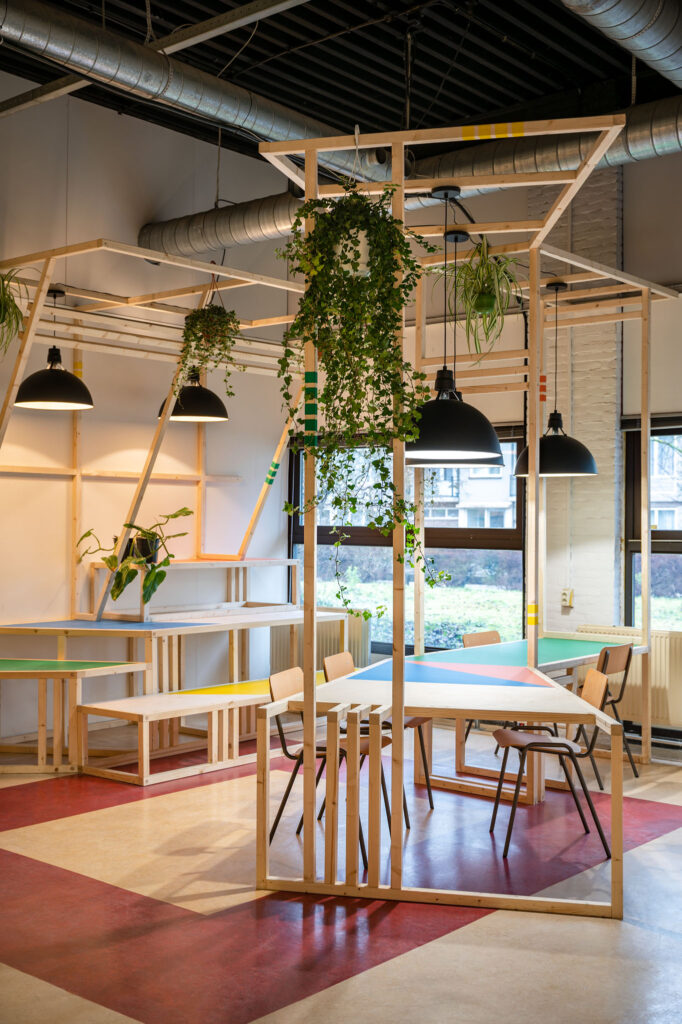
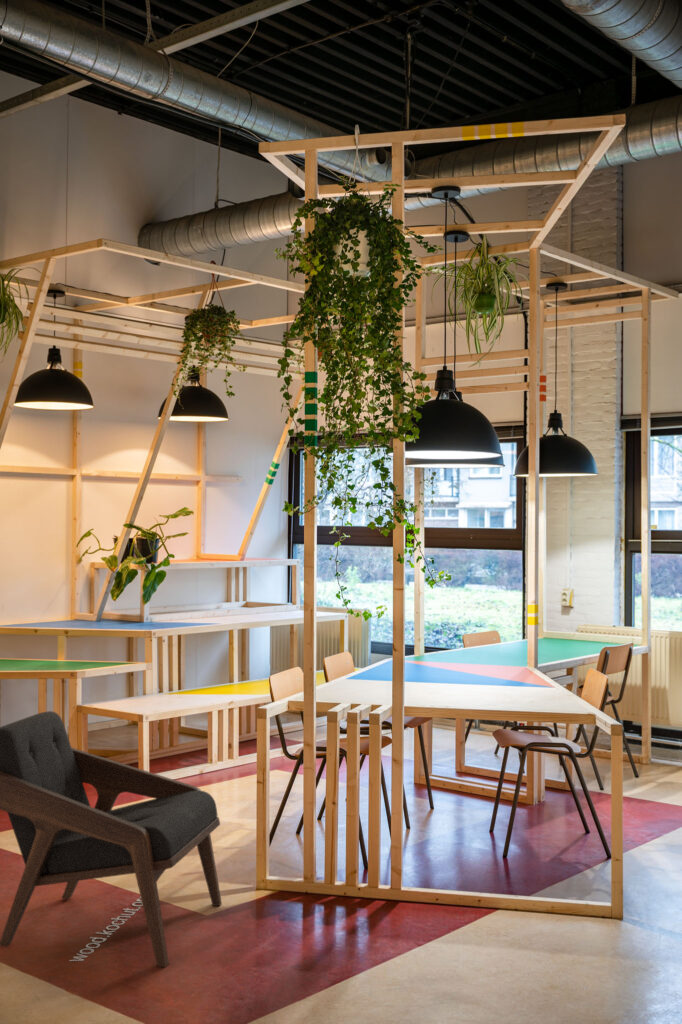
+ lounge chair [0,710,223,969]
